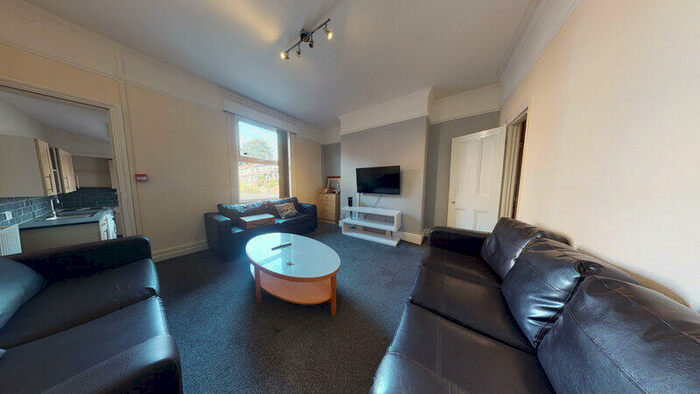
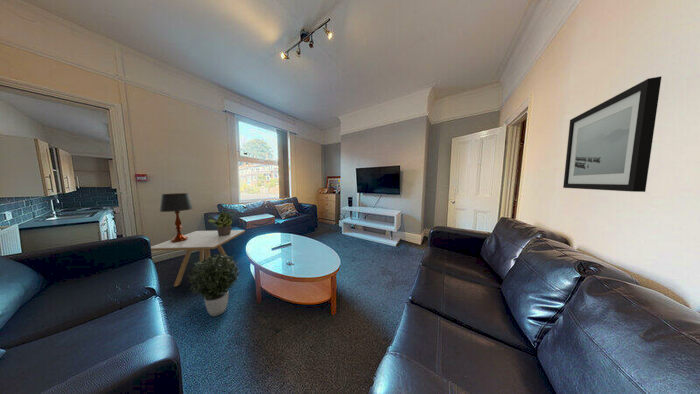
+ potted plant [186,252,241,317]
+ wall art [562,75,662,193]
+ table lamp [159,192,194,242]
+ side table [150,229,246,287]
+ potted plant [207,210,234,236]
